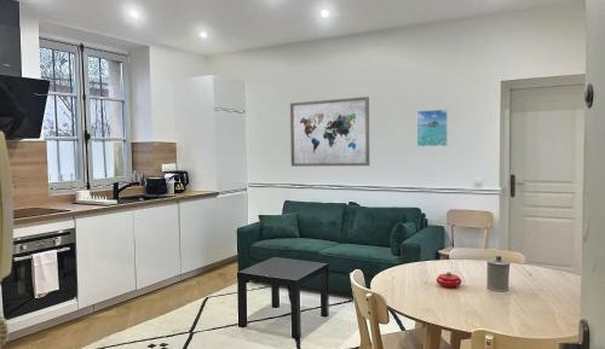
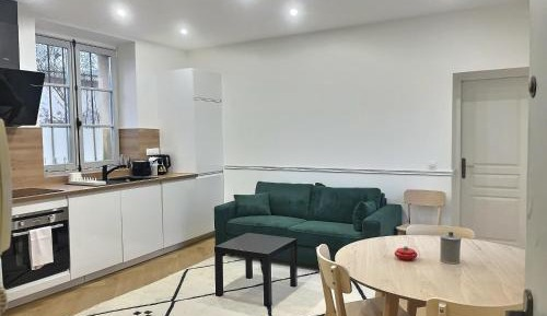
- wall art [289,95,370,168]
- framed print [416,107,449,149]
